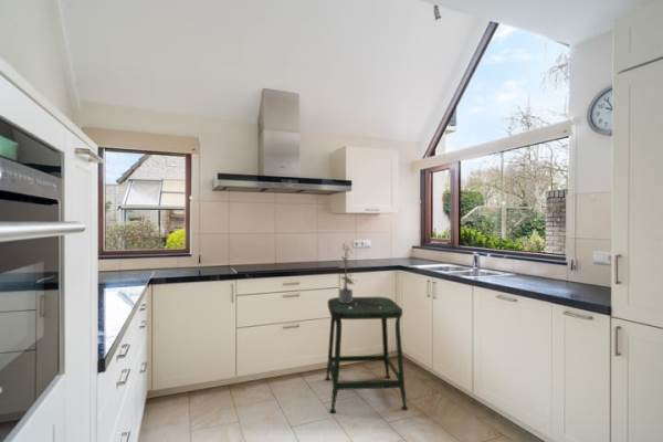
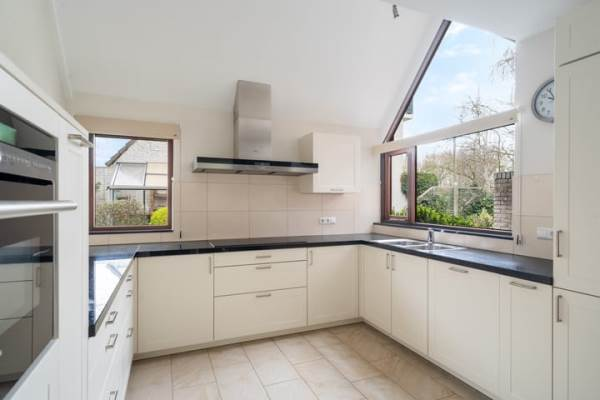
- stool [324,296,409,414]
- potted plant [338,243,359,303]
